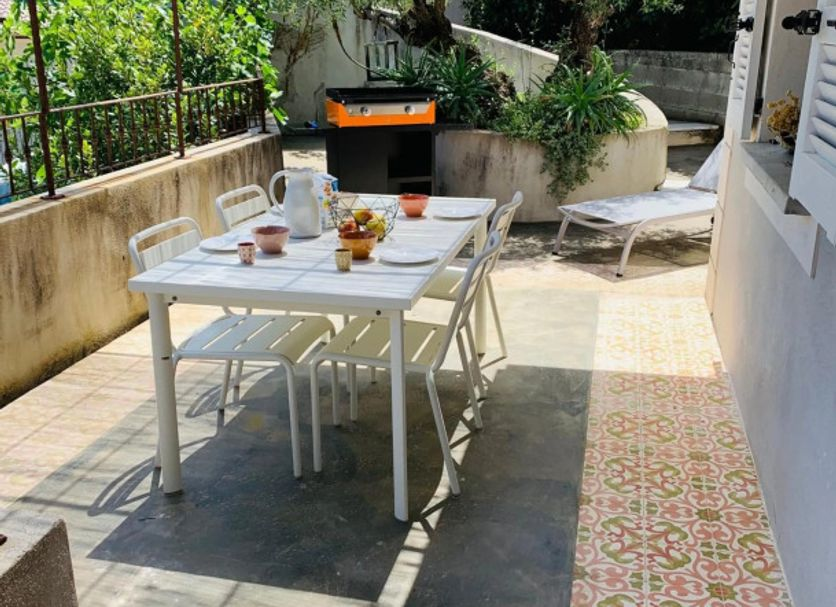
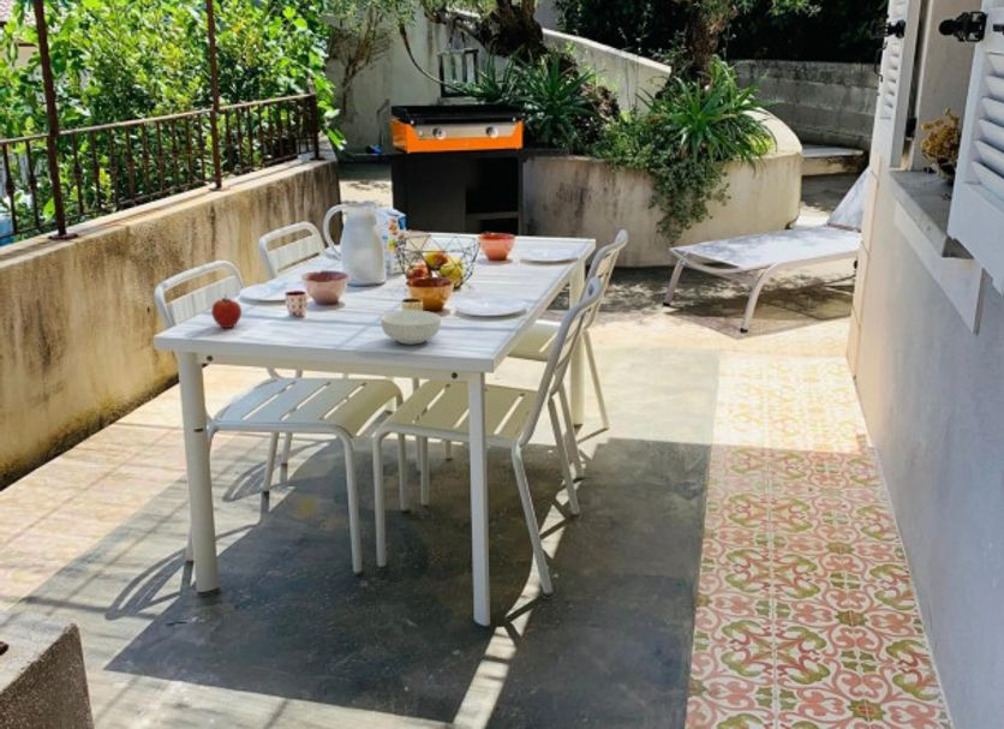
+ cereal bowl [380,309,442,346]
+ apple [210,293,243,329]
